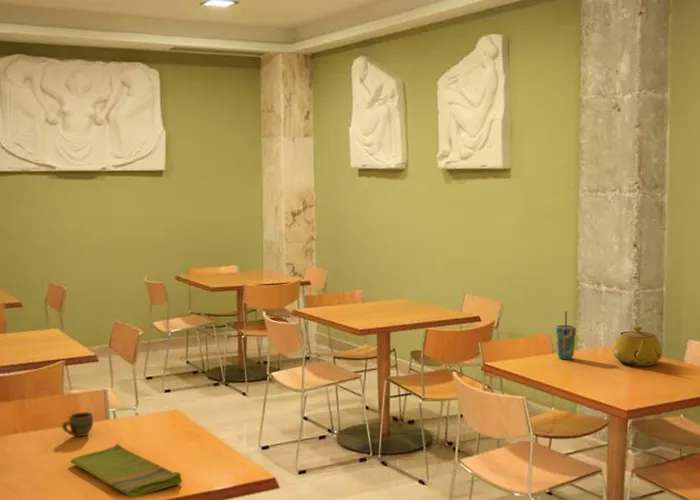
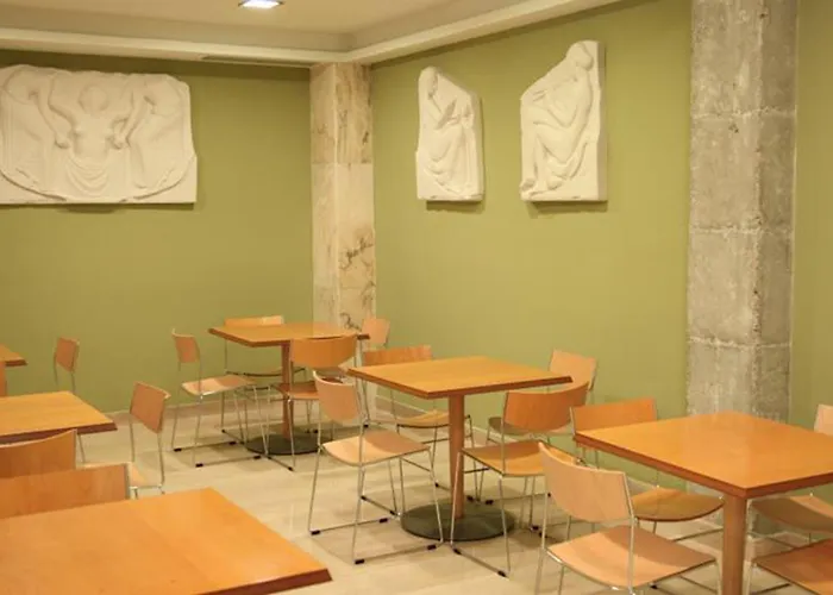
- teapot [612,326,663,367]
- cup [555,310,577,360]
- dish towel [70,443,183,498]
- cup [61,411,94,437]
